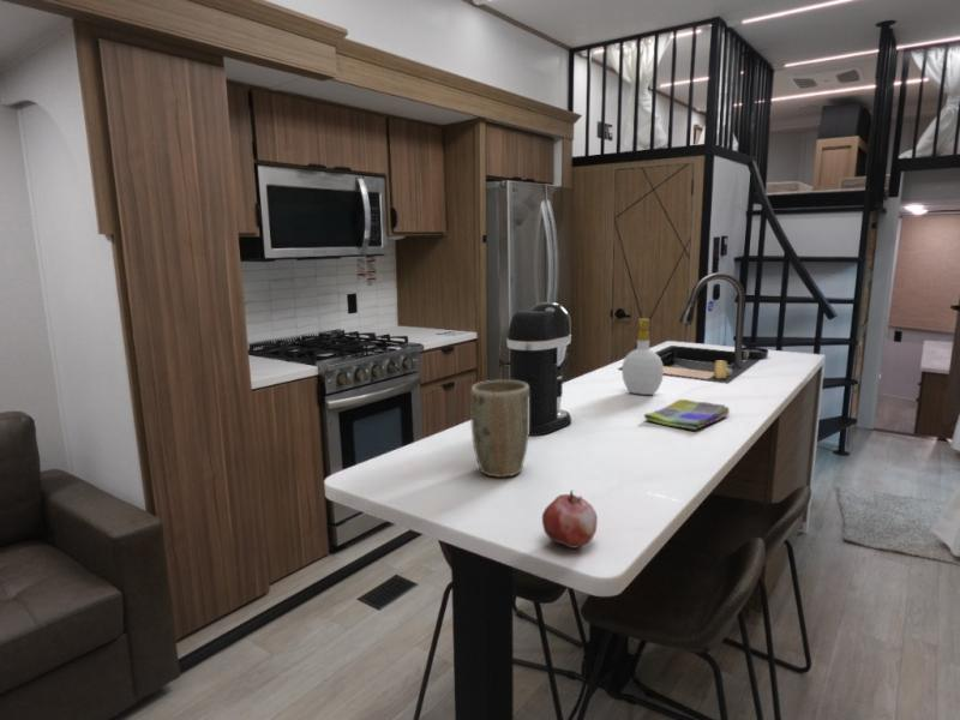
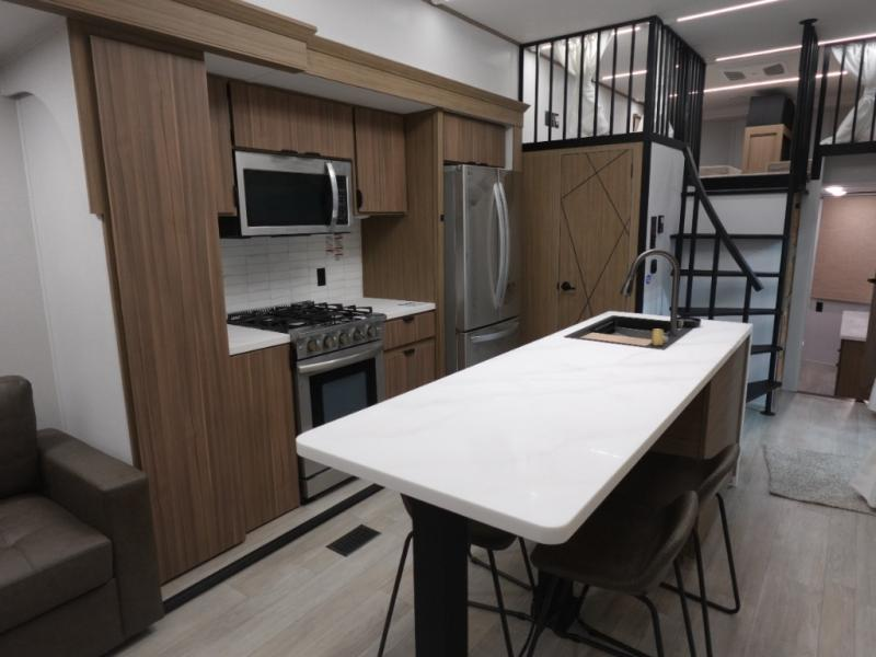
- plant pot [469,379,530,479]
- soap bottle [620,318,665,396]
- dish towel [643,398,731,431]
- fruit [541,488,599,550]
- coffee maker [505,301,572,437]
